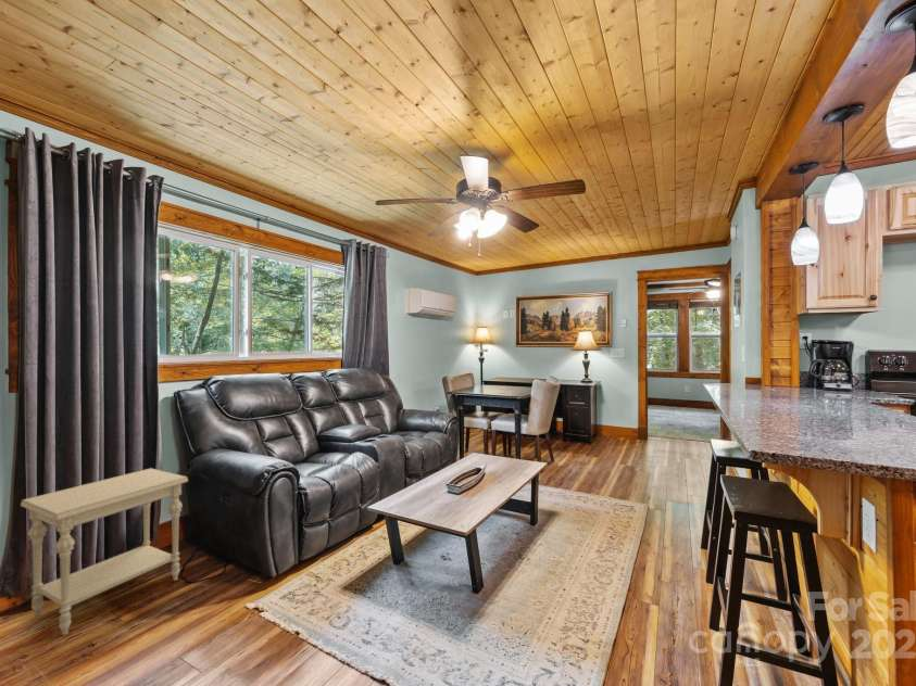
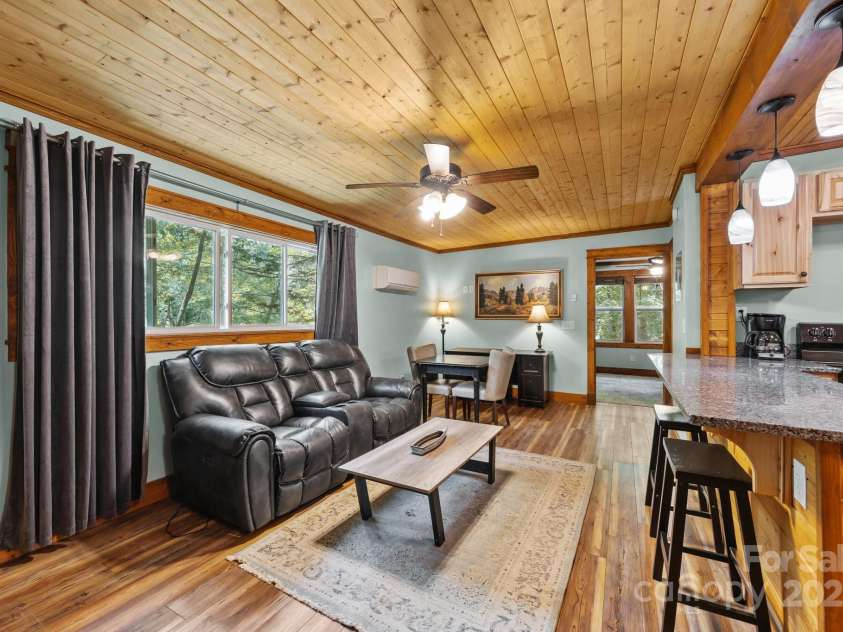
- side table [20,467,189,637]
